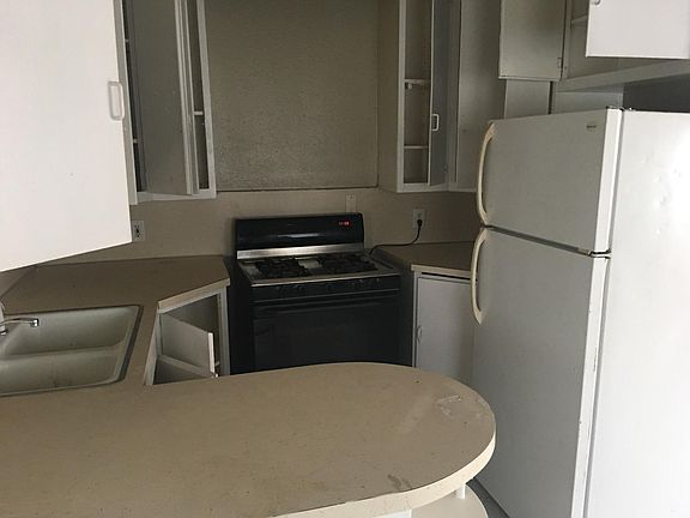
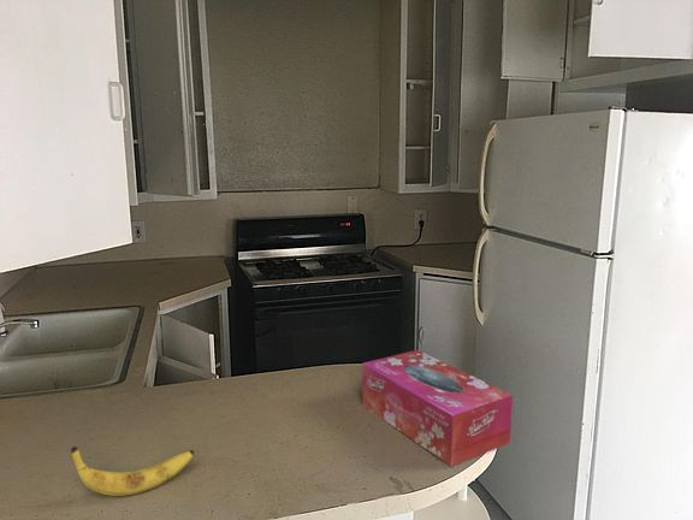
+ banana [70,445,195,497]
+ tissue box [361,349,514,467]
